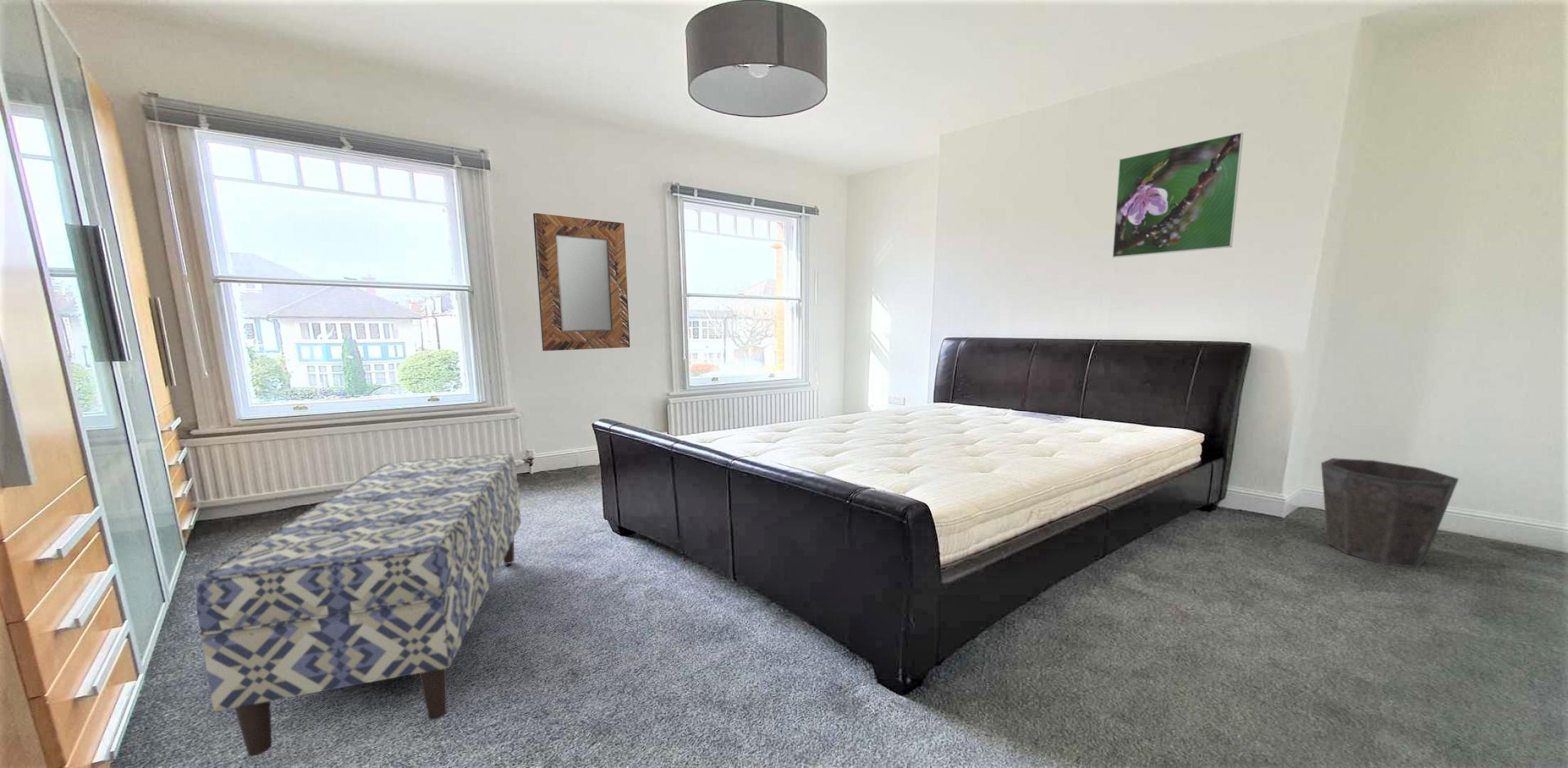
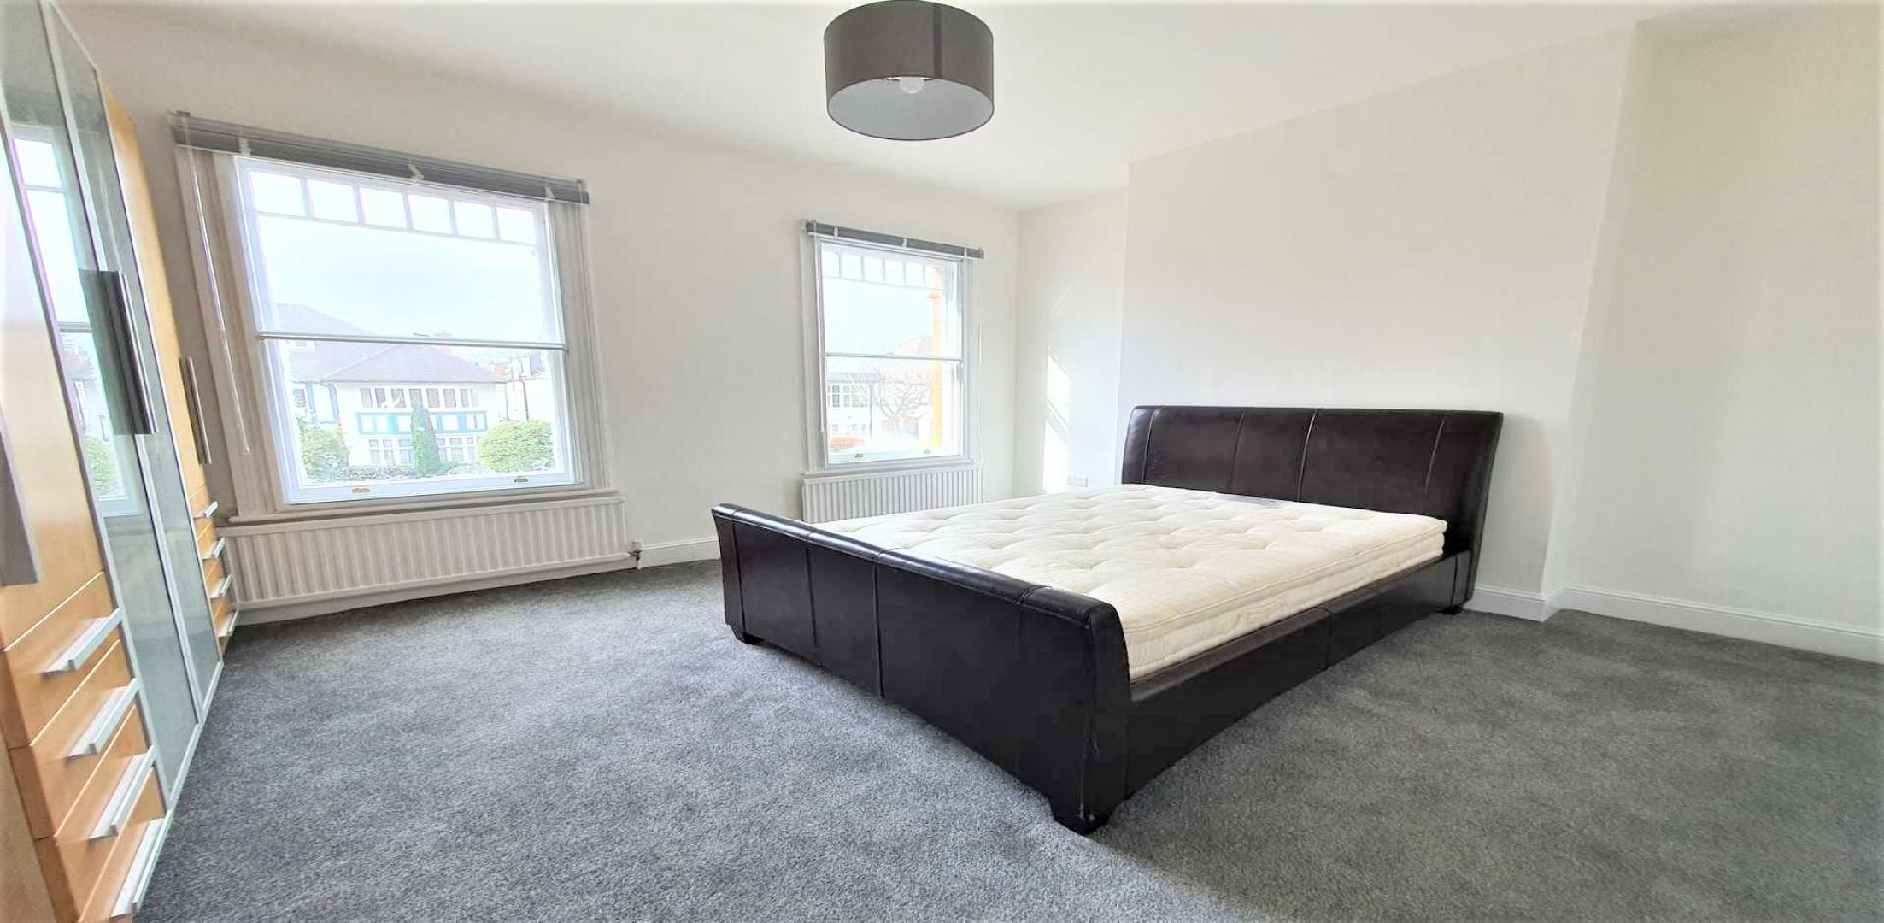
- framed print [1111,132,1244,258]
- bench [196,452,522,757]
- home mirror [533,213,631,351]
- waste bin [1321,457,1459,568]
